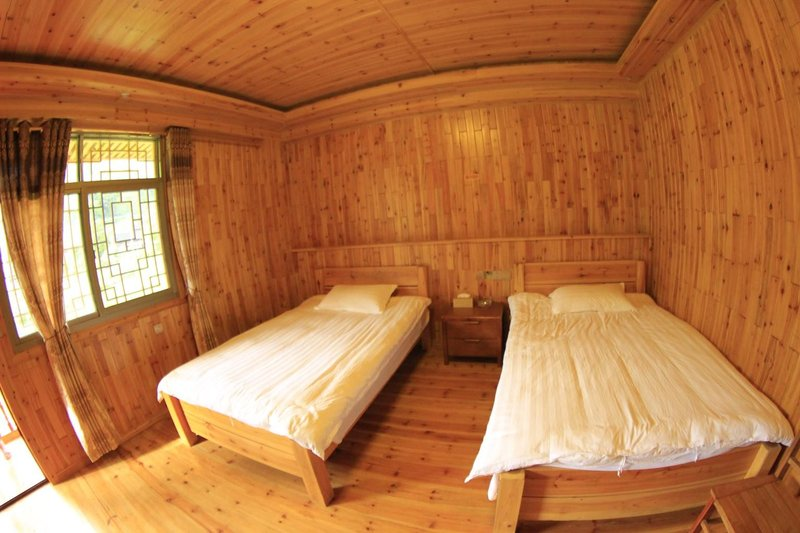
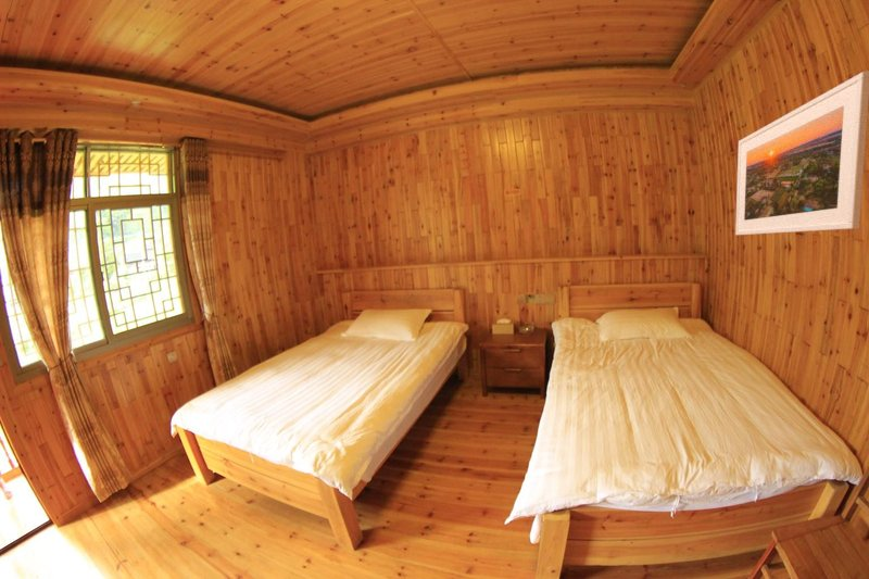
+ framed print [734,70,869,236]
